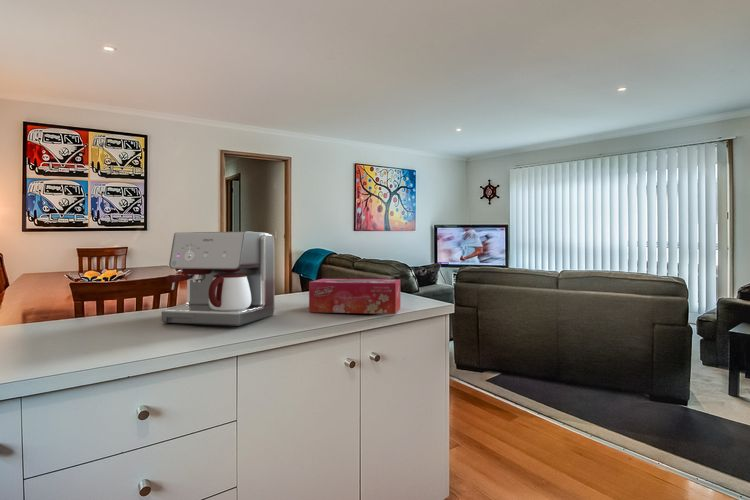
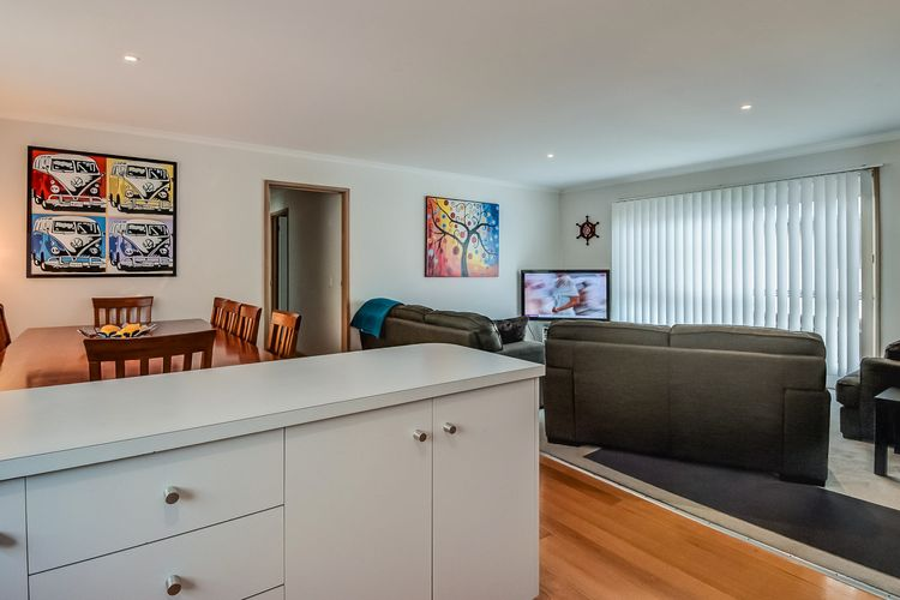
- tissue box [308,278,401,315]
- coffee maker [160,230,276,327]
